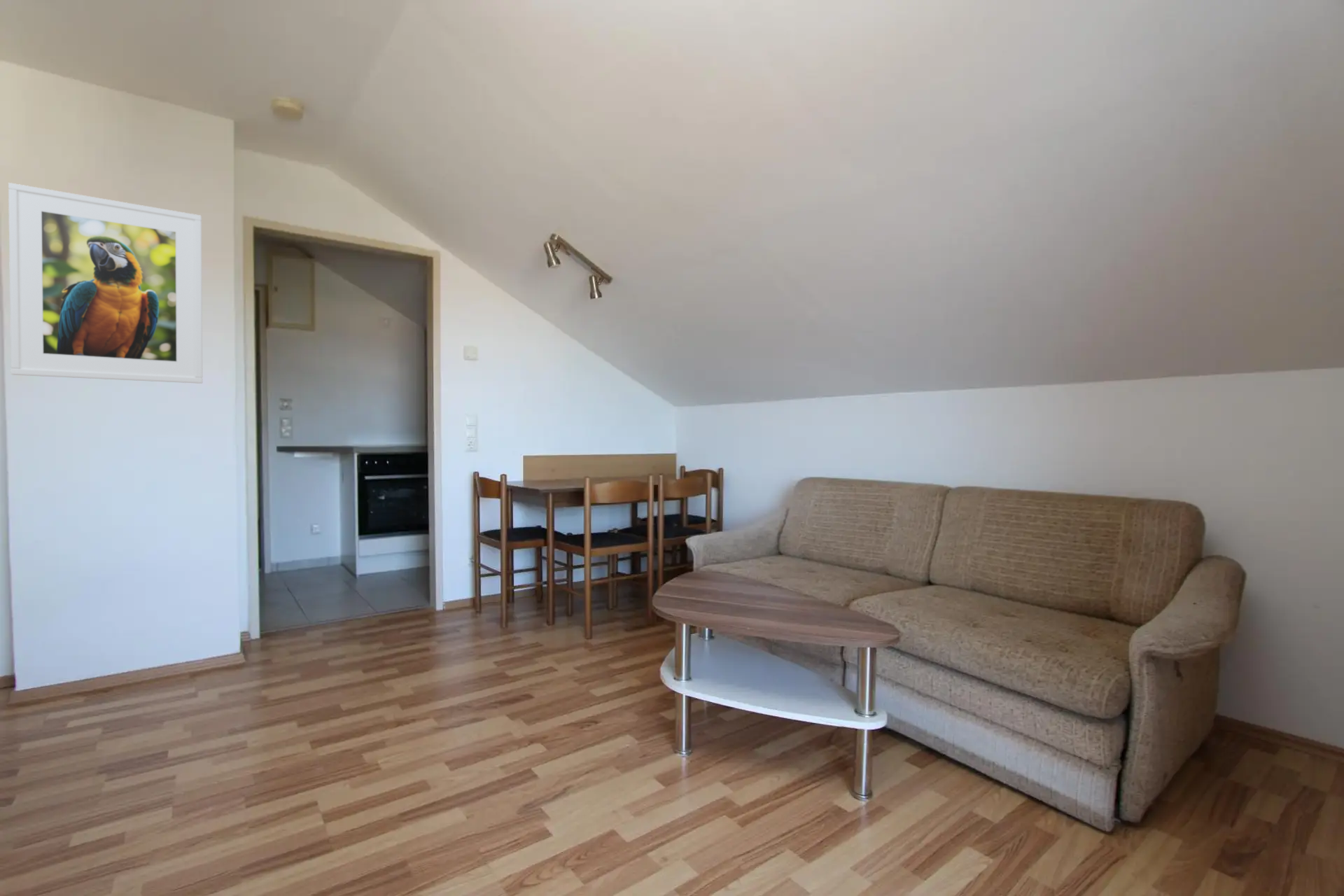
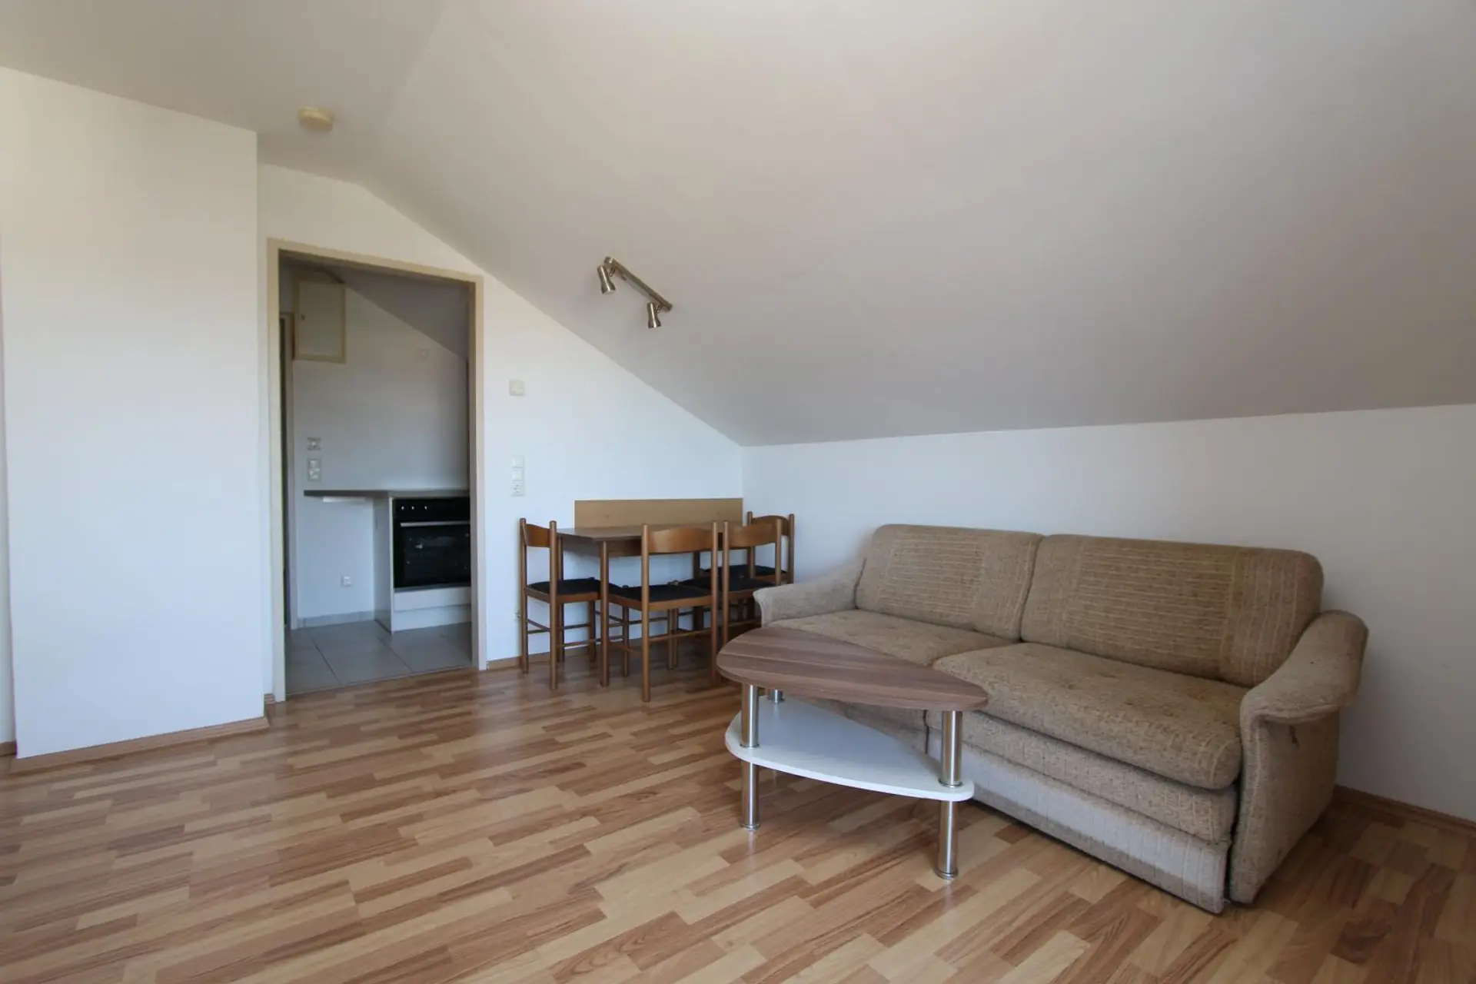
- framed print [8,182,203,384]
